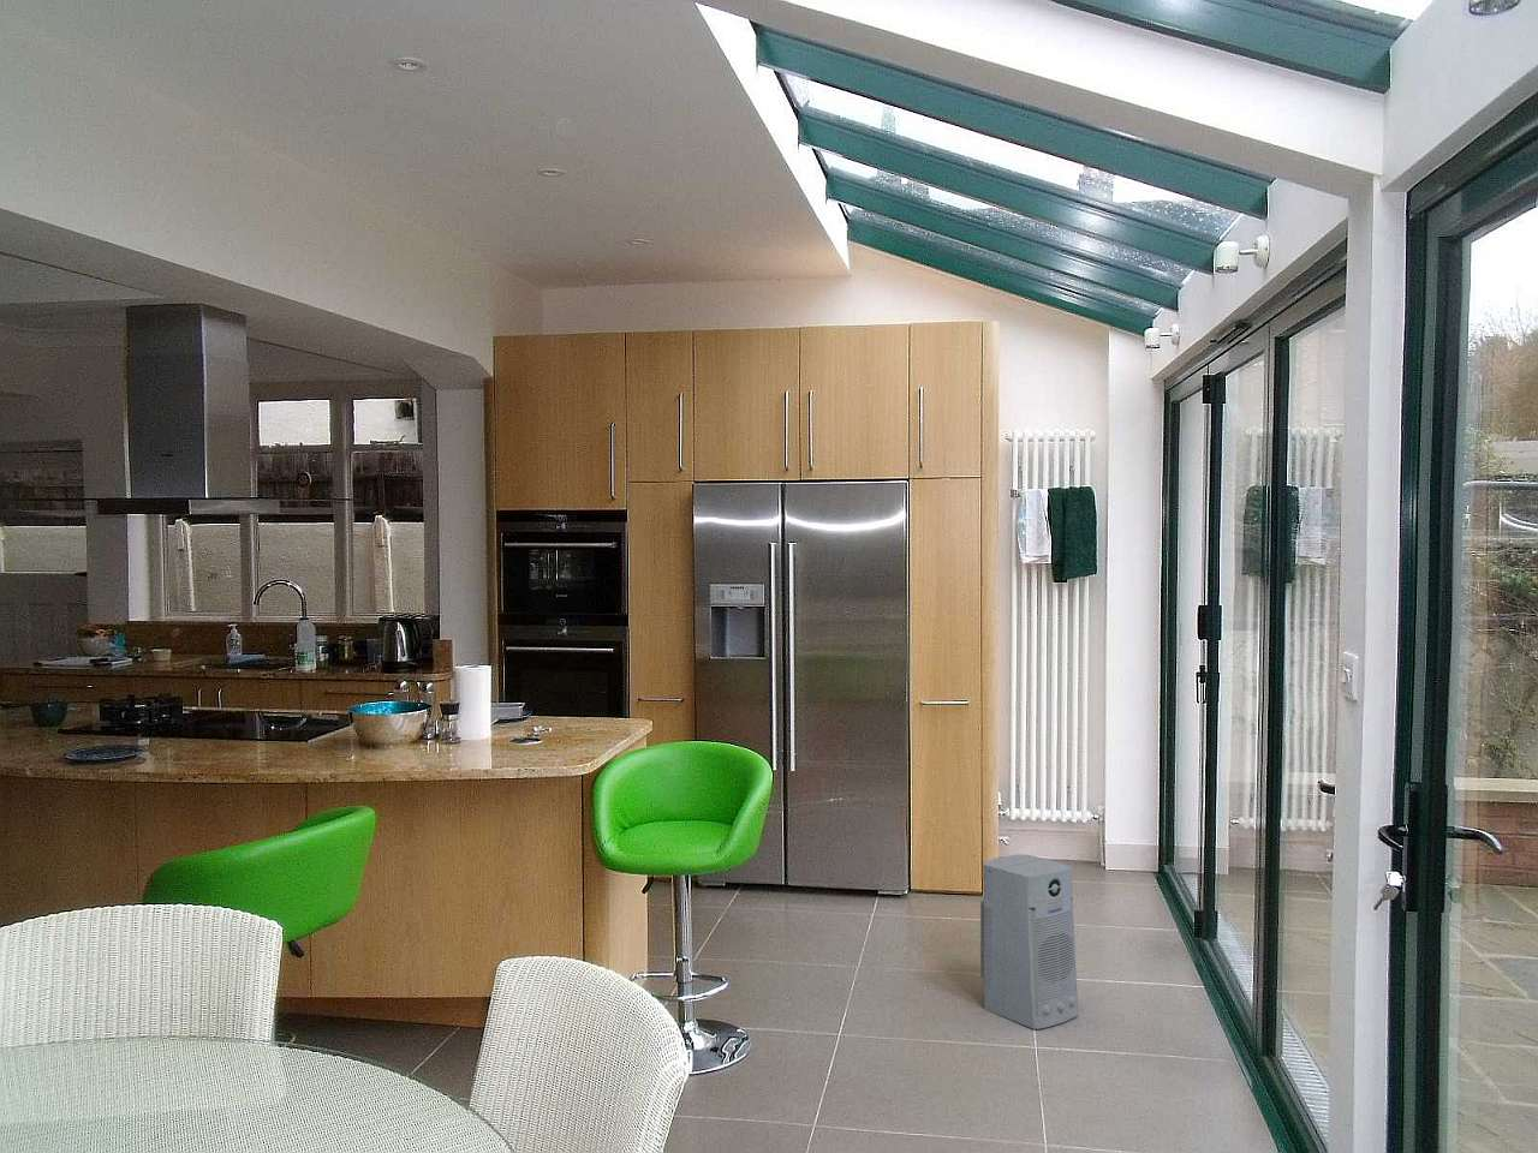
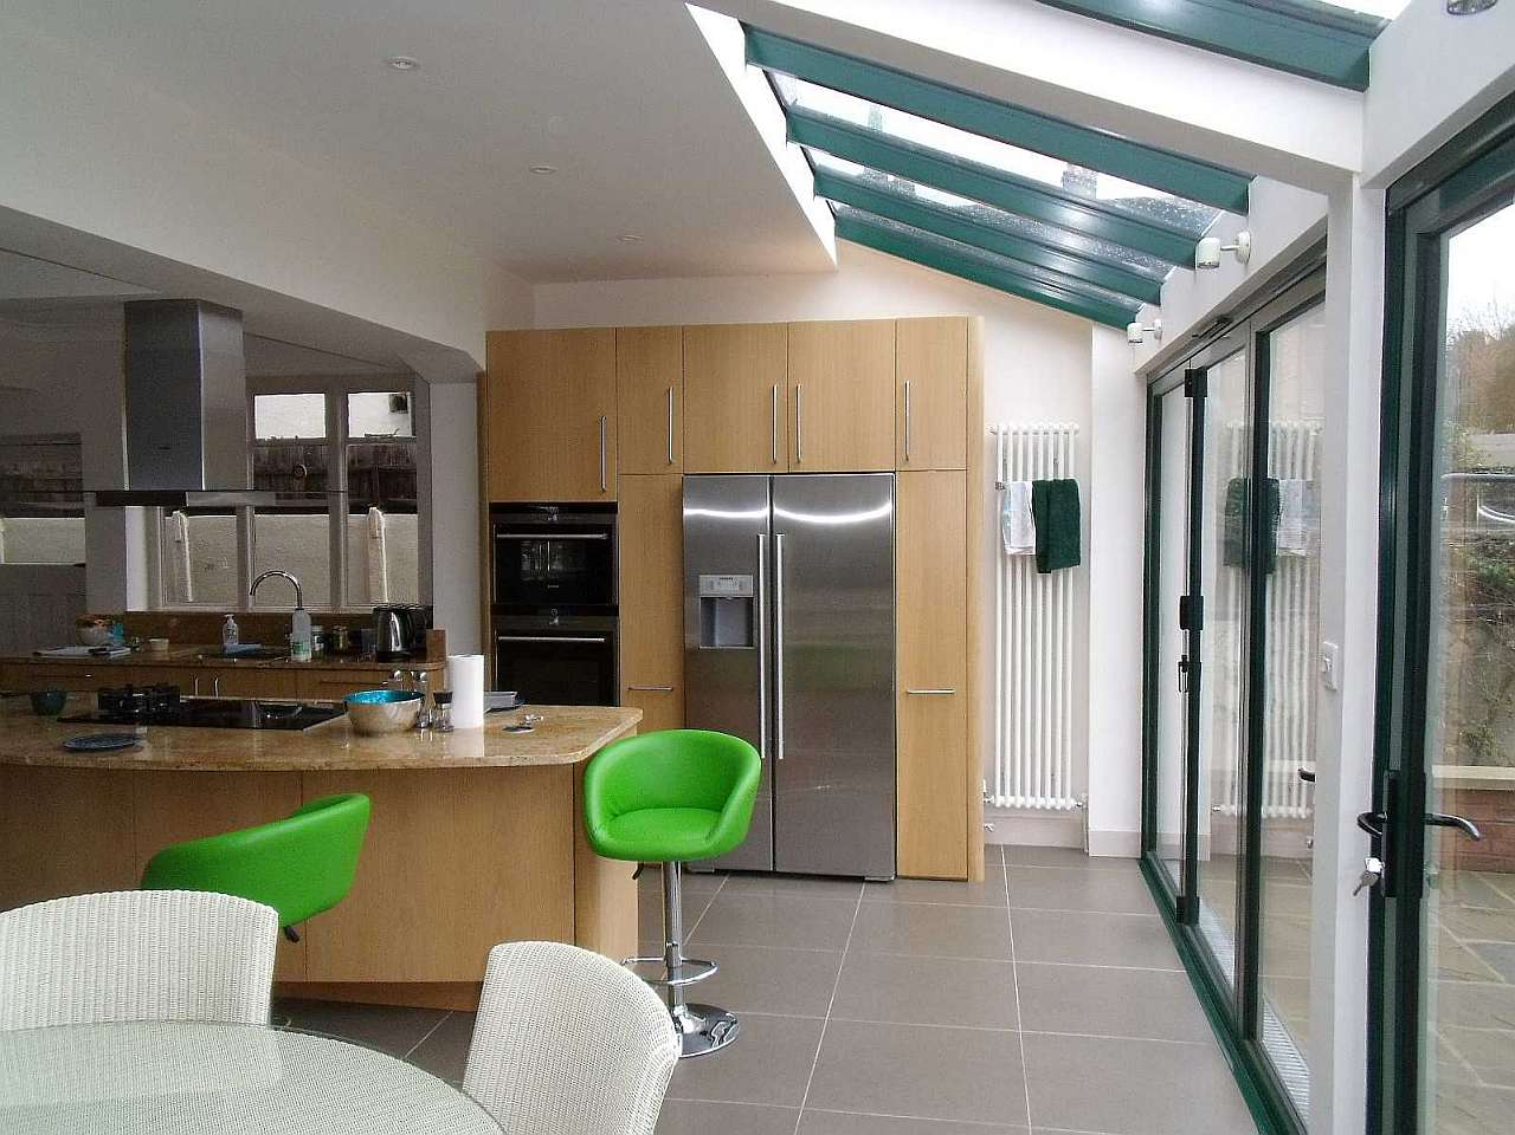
- air purifier [980,853,1080,1031]
